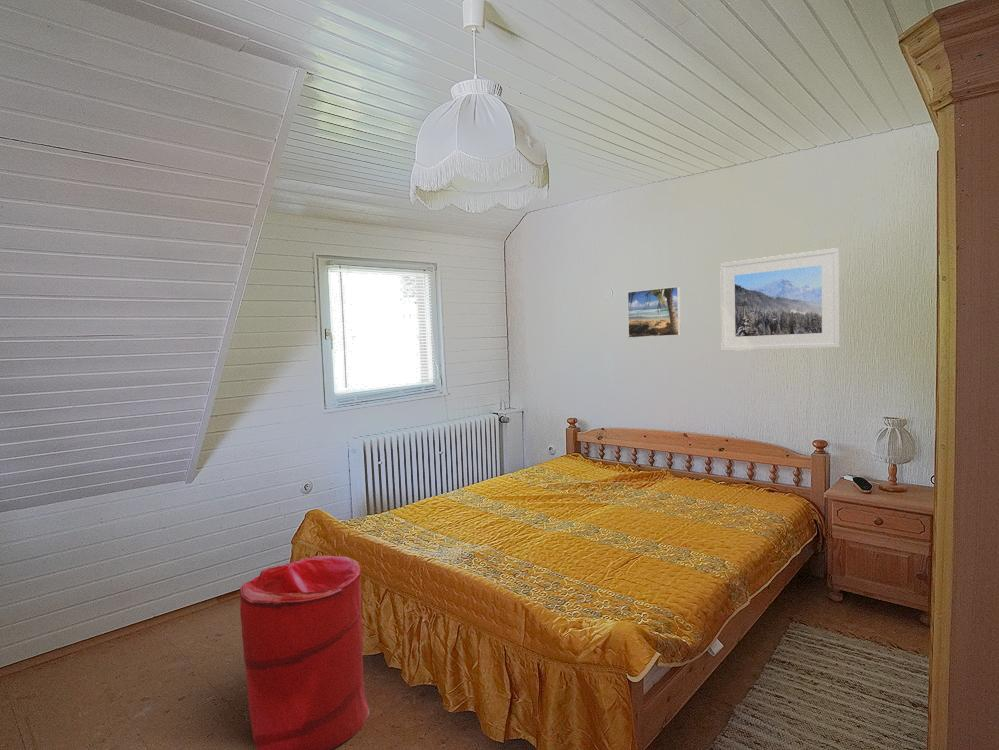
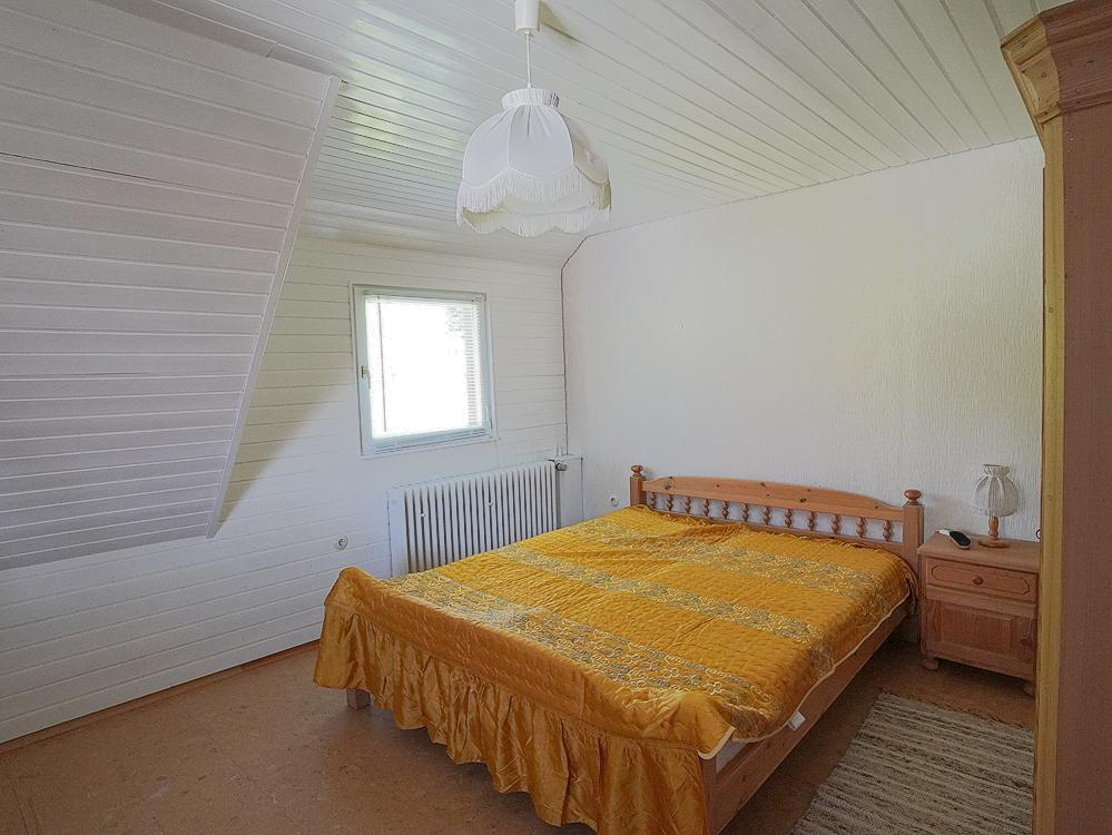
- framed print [719,247,841,352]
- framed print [626,285,682,339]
- laundry hamper [239,555,370,750]
